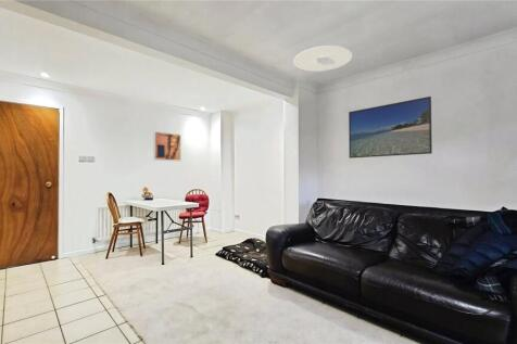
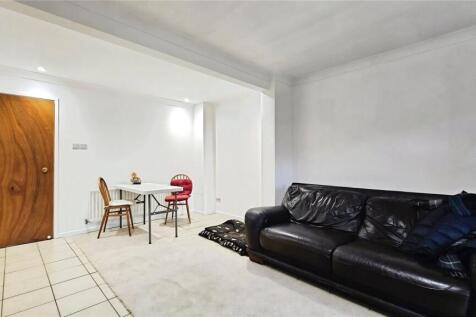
- ceiling light [292,44,353,73]
- wall art [152,130,182,162]
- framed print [348,95,433,160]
